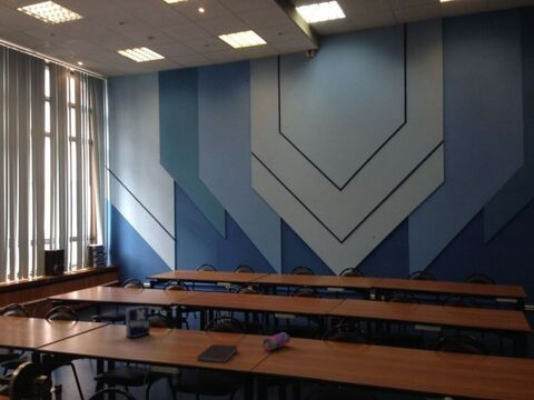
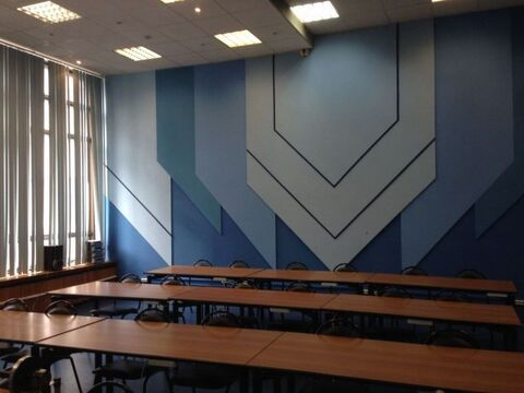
- notebook [197,343,239,363]
- pencil case [261,331,291,352]
- book [125,304,151,340]
